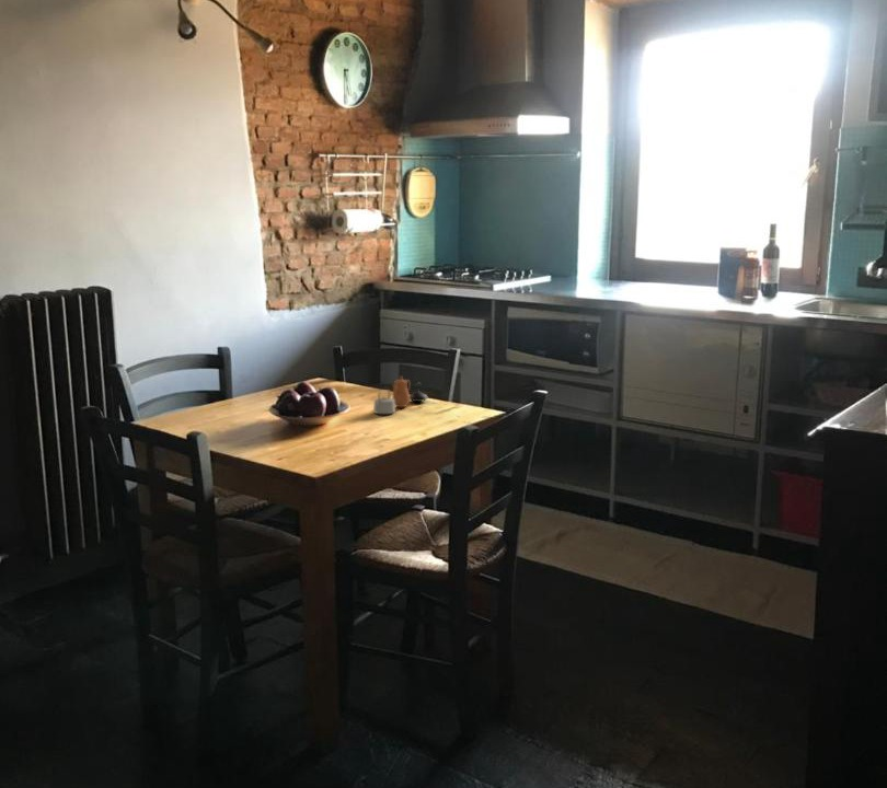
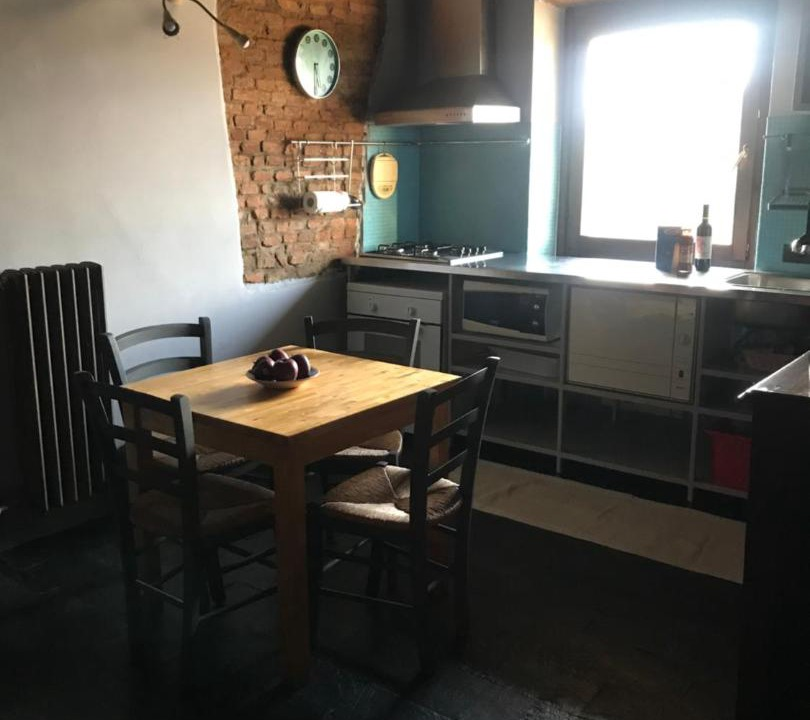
- teapot [372,375,429,415]
